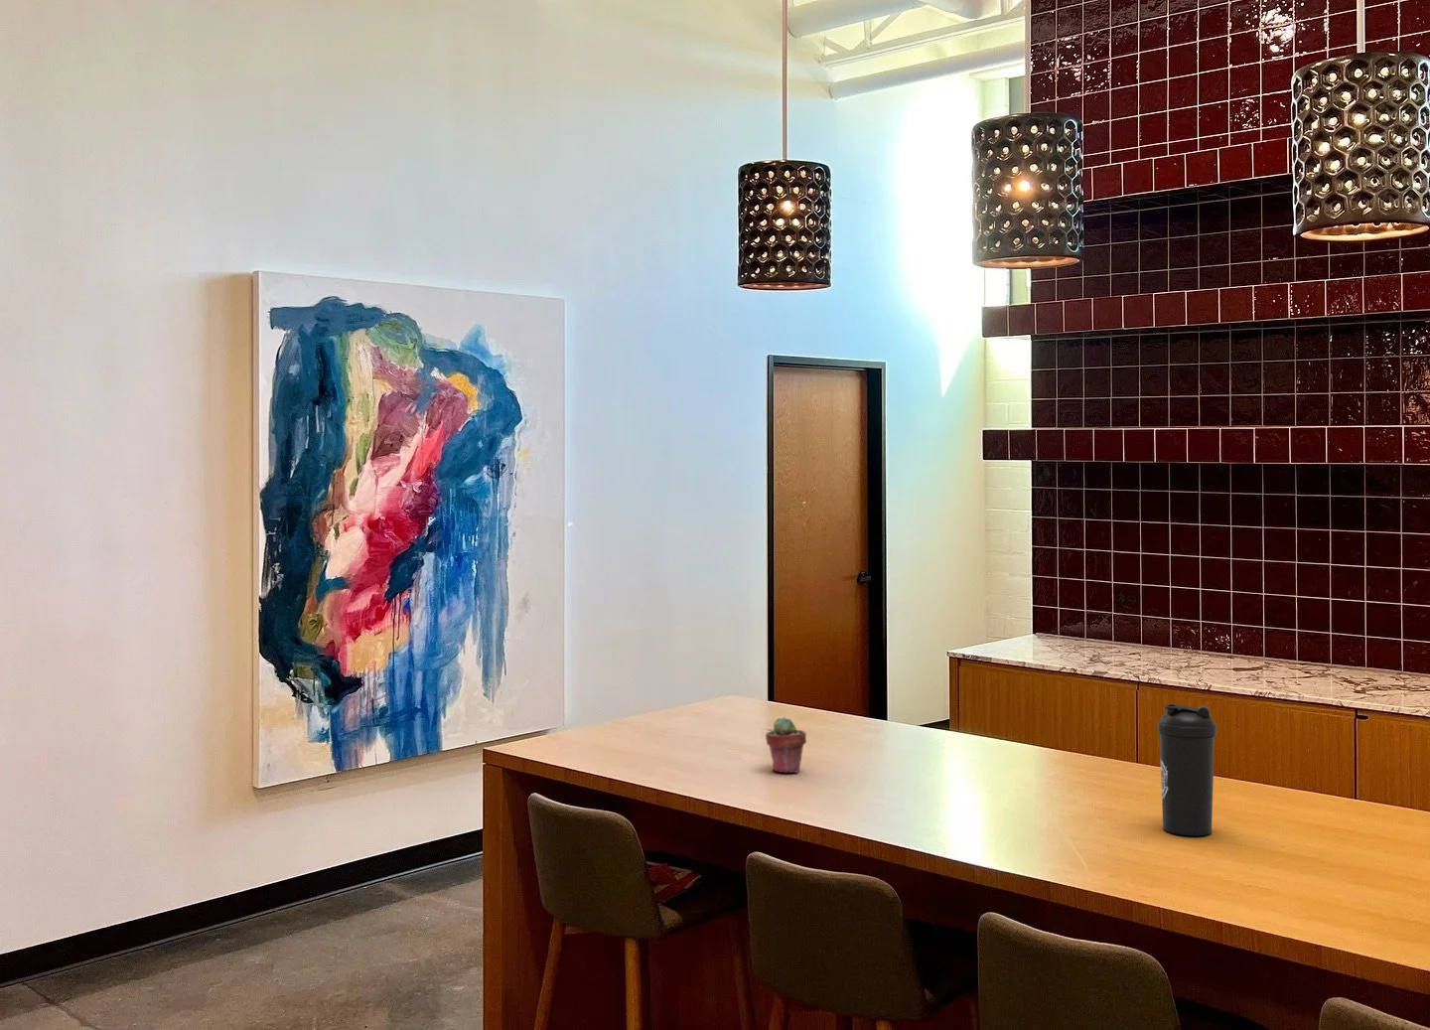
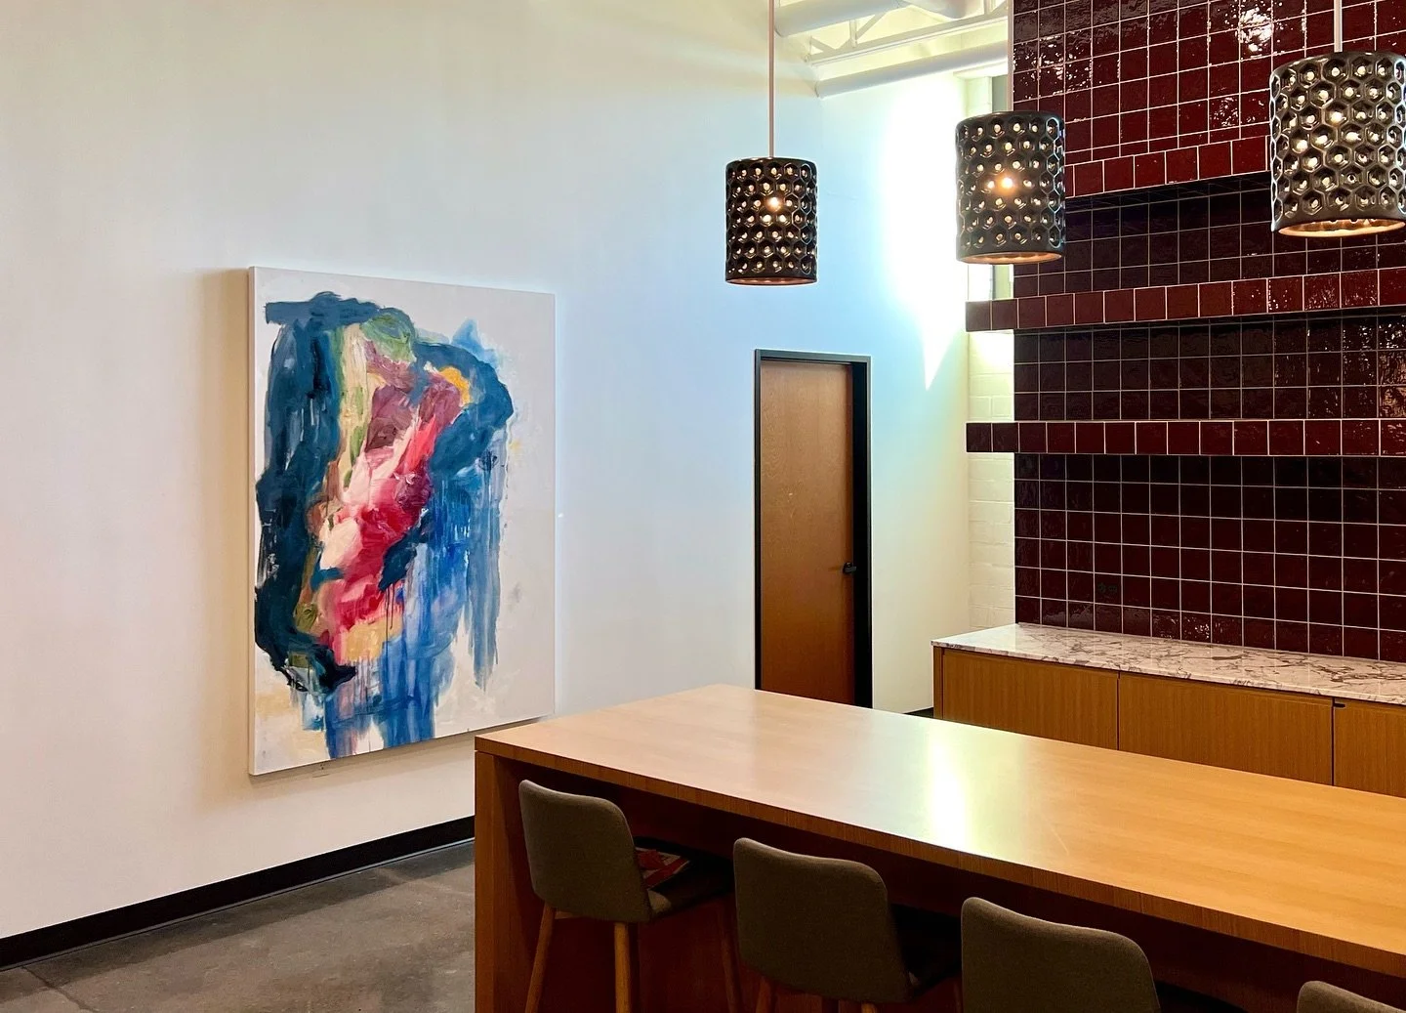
- potted succulent [765,716,807,774]
- water bottle [1157,704,1218,836]
